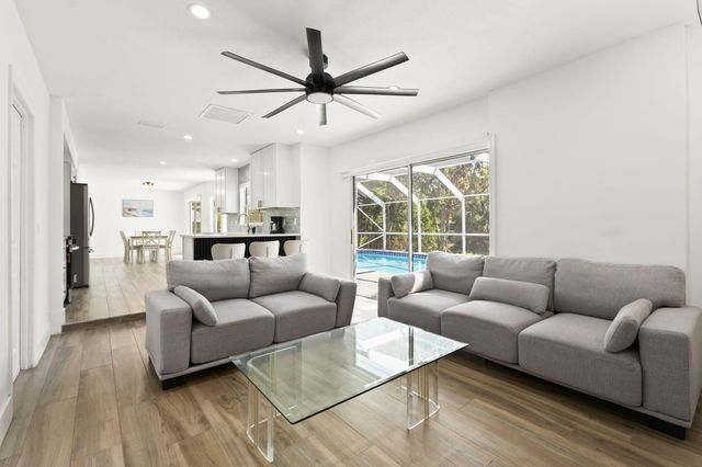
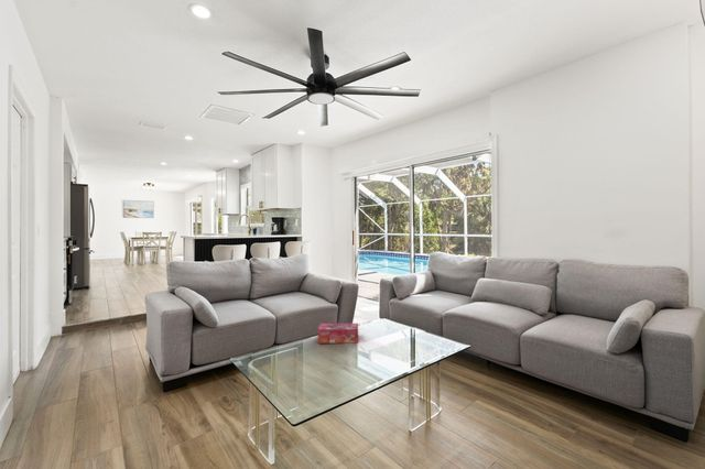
+ tissue box [317,323,359,343]
